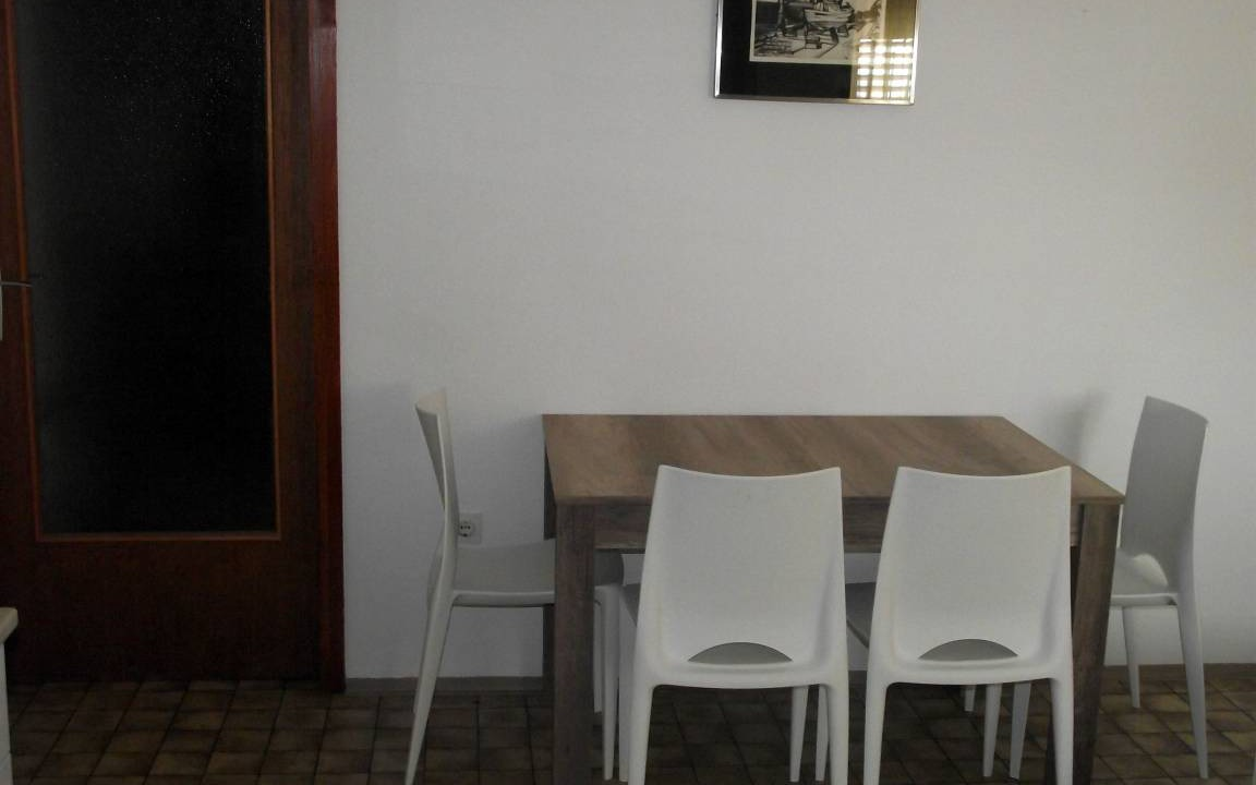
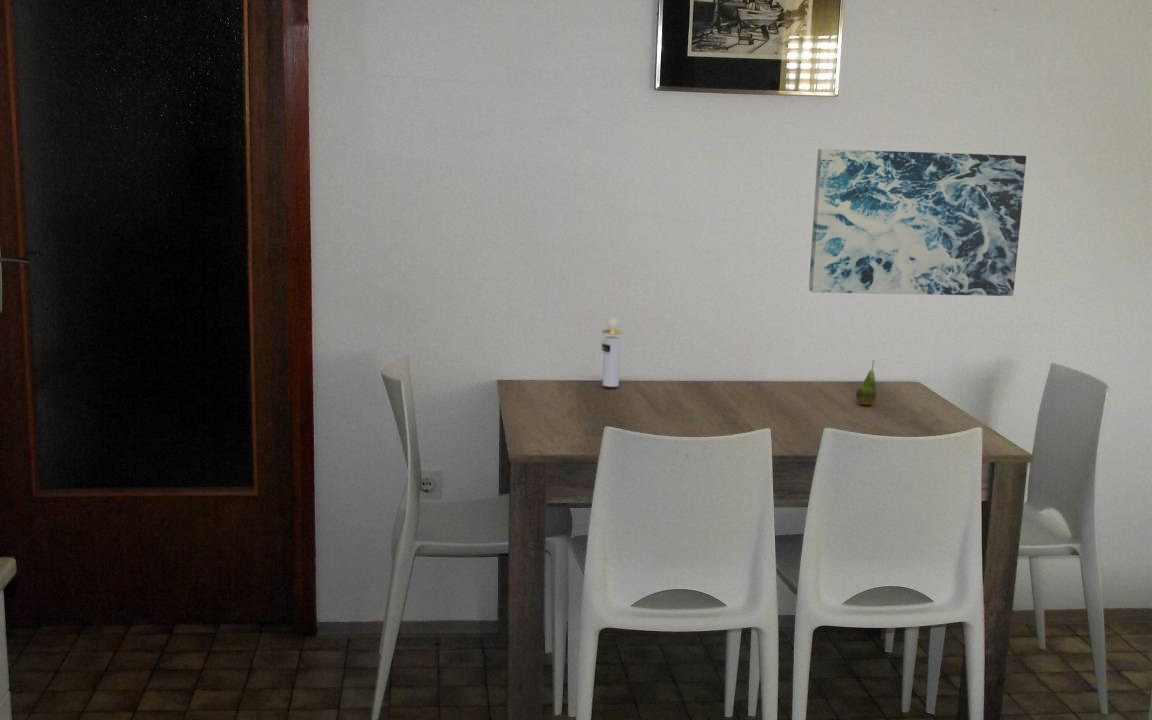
+ fruit [855,359,877,407]
+ perfume bottle [600,316,624,388]
+ wall art [808,148,1027,297]
